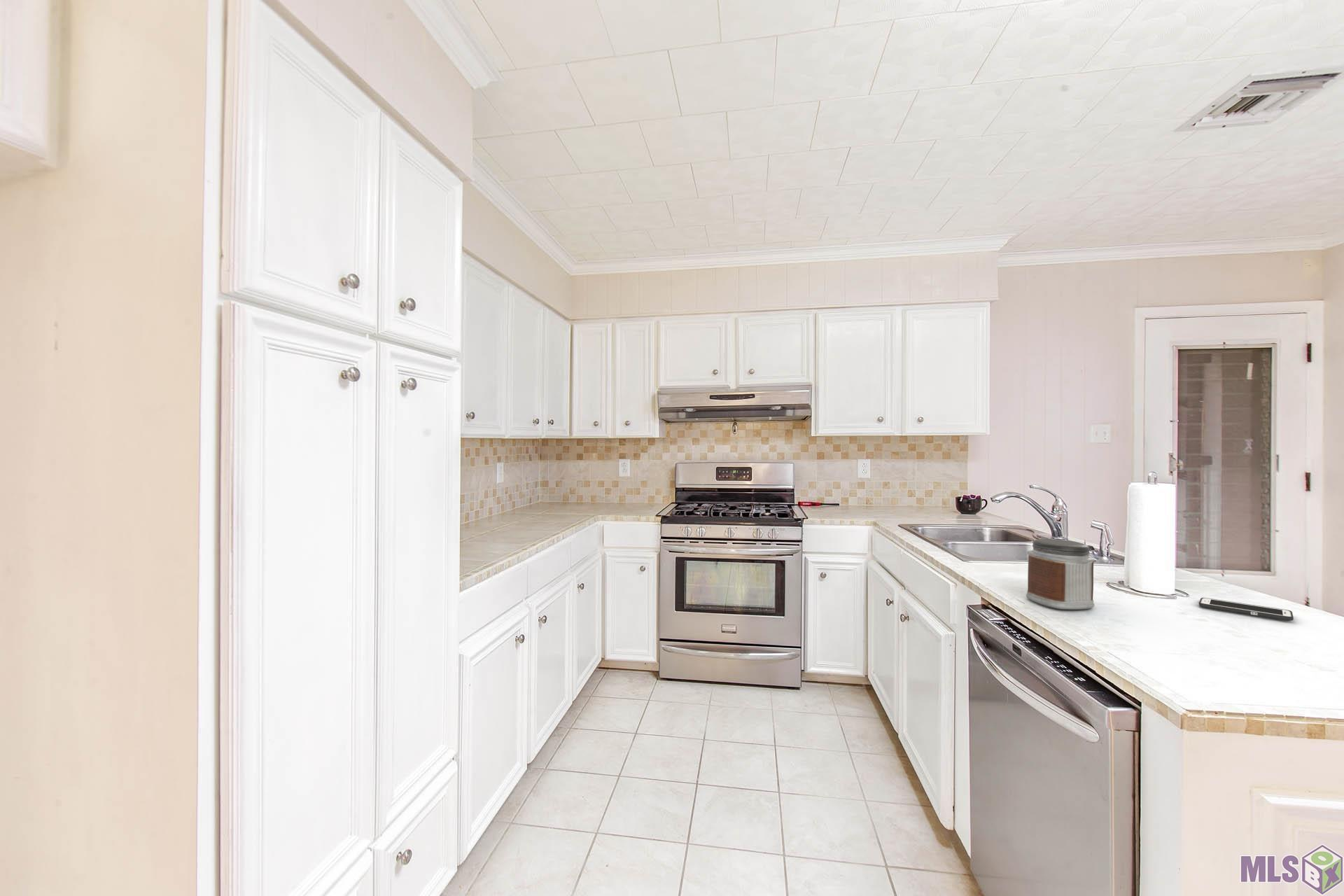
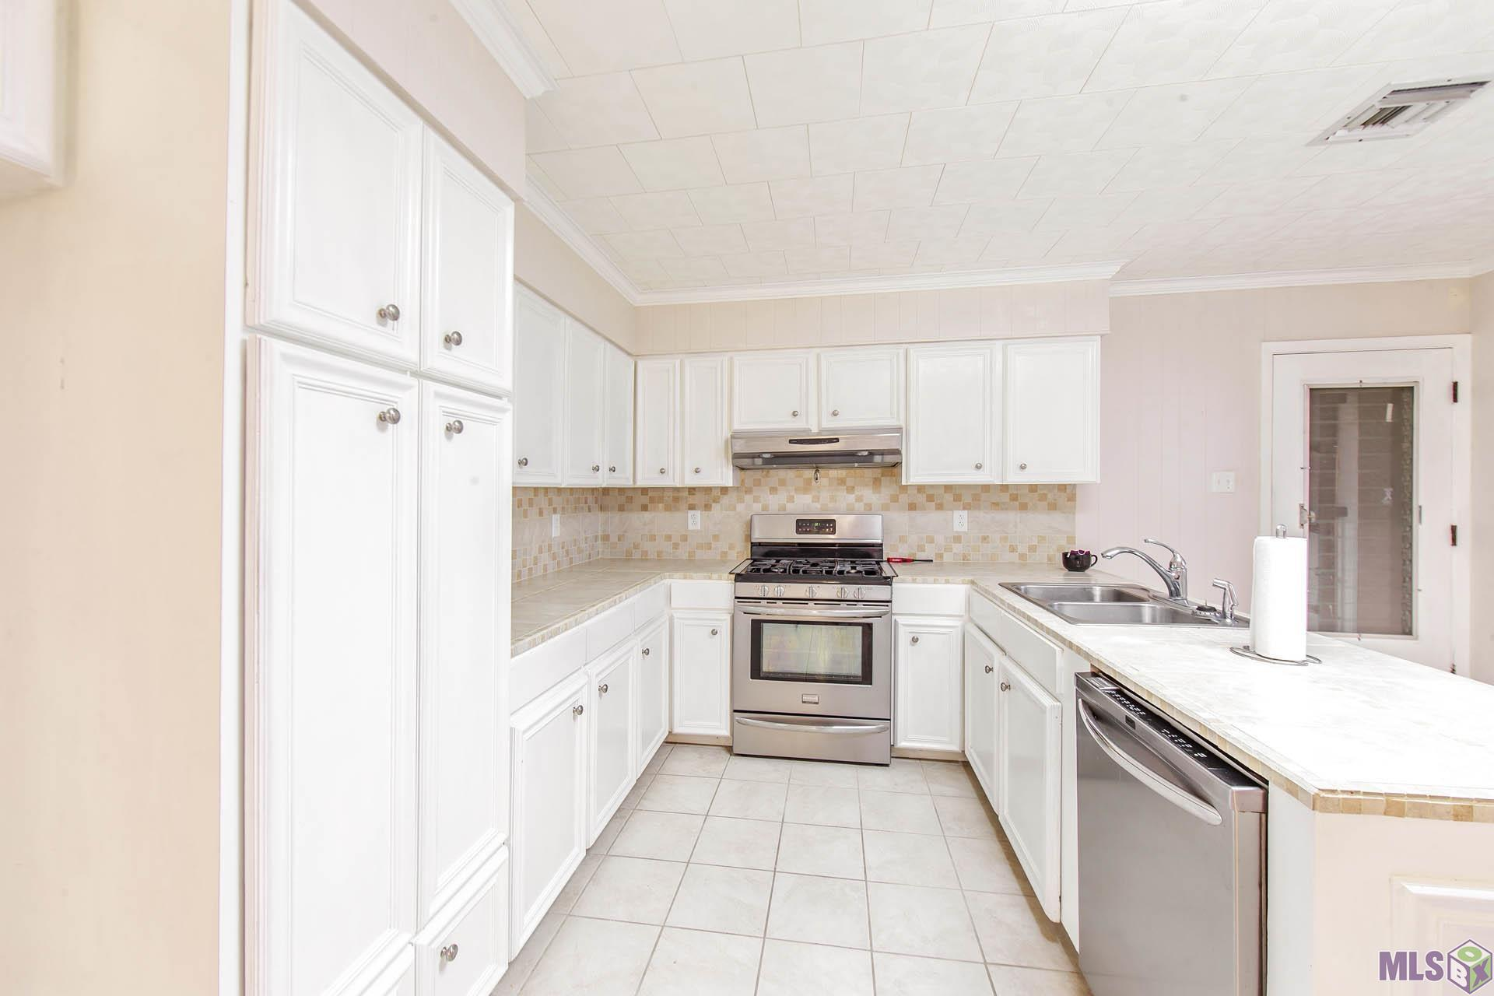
- jar [1026,538,1096,610]
- cell phone [1198,597,1294,621]
